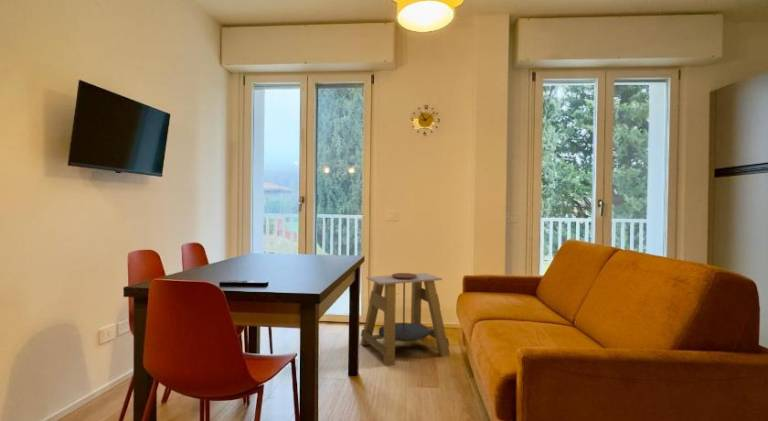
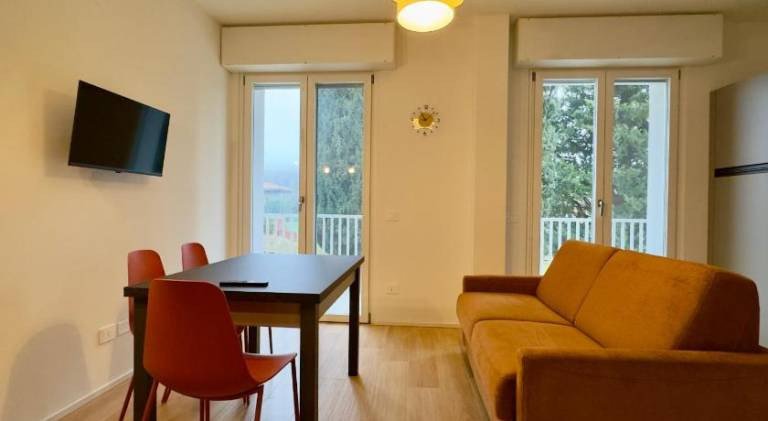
- side table [359,272,451,367]
